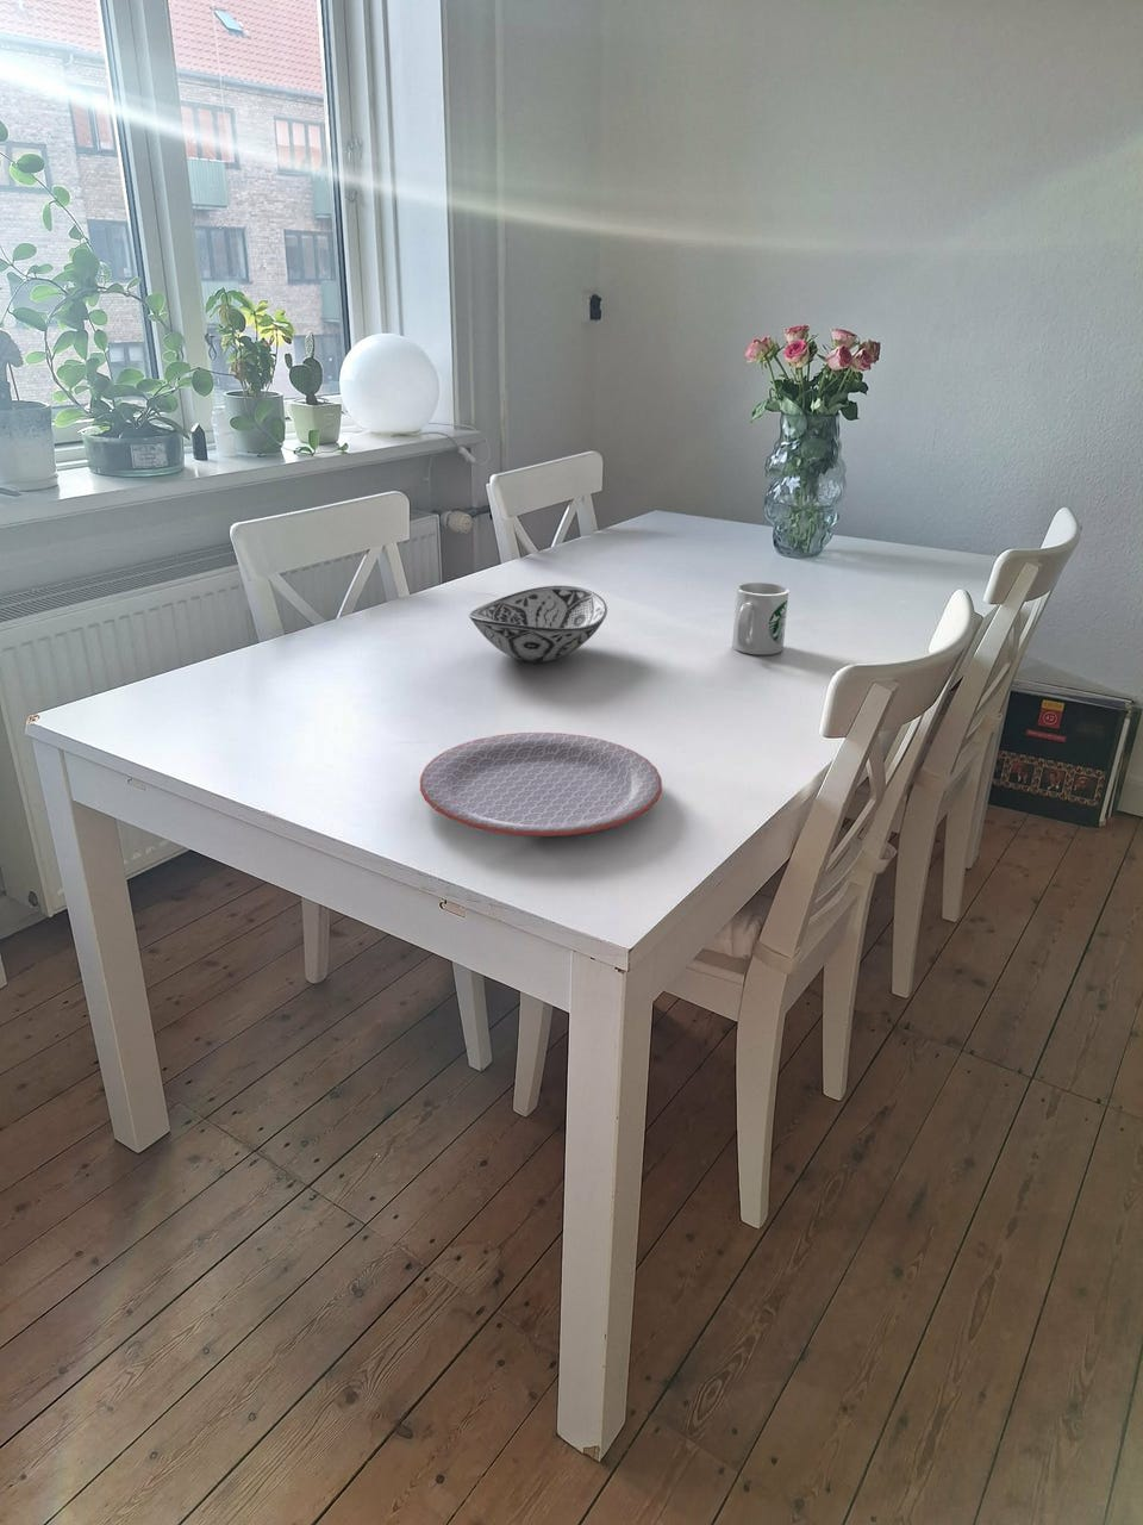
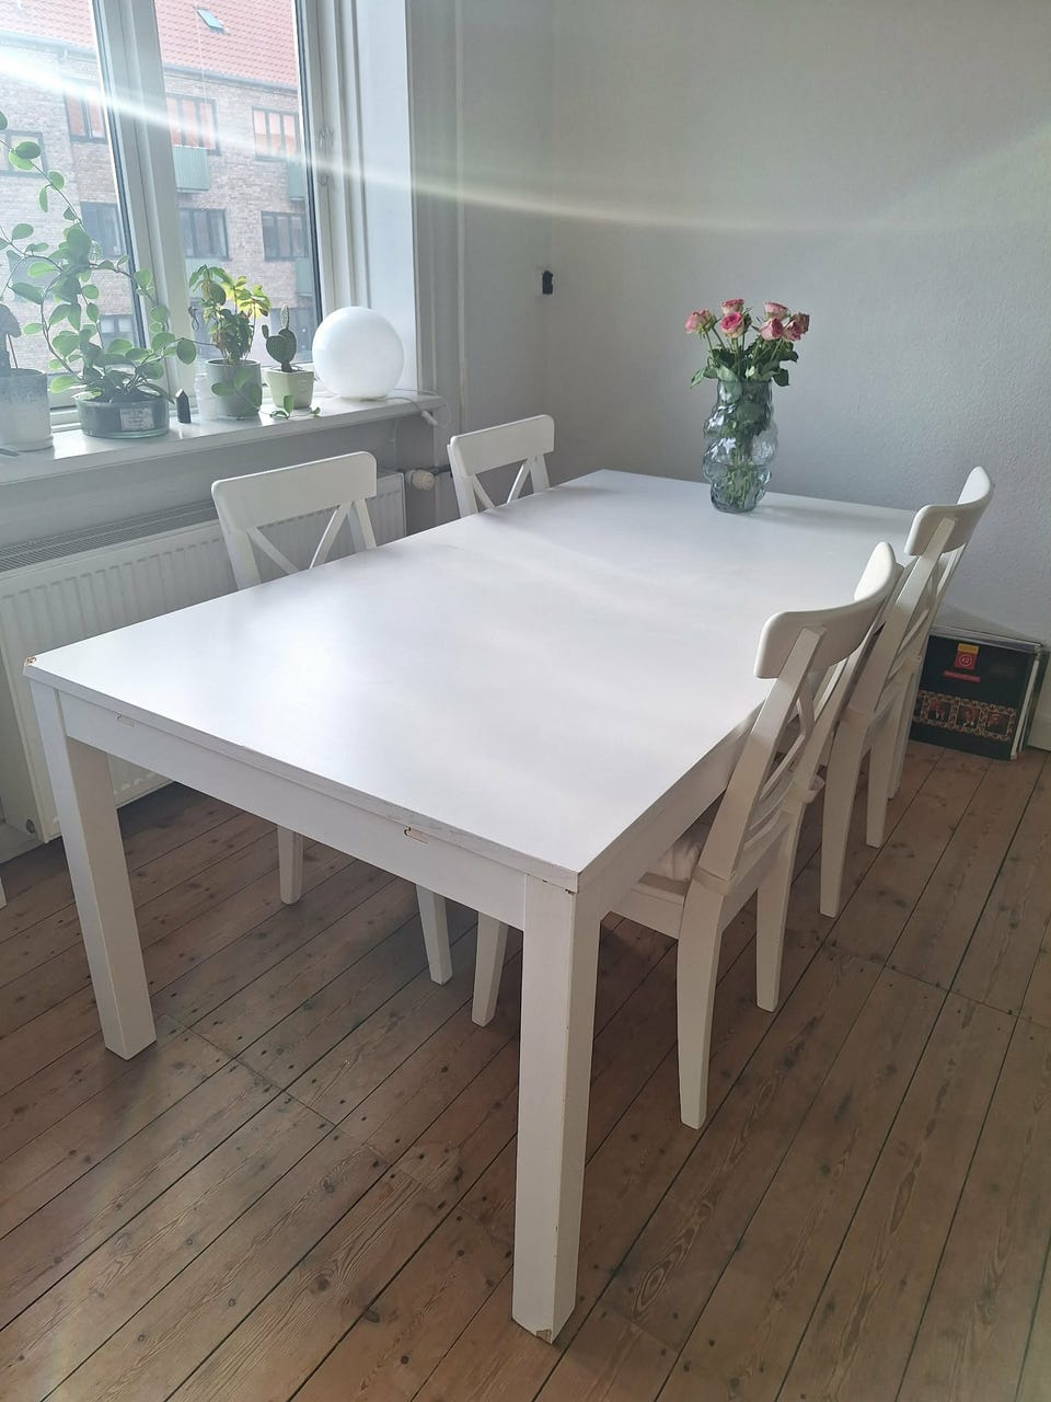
- mug [731,581,789,657]
- decorative bowl [468,585,609,664]
- plate [419,731,663,838]
